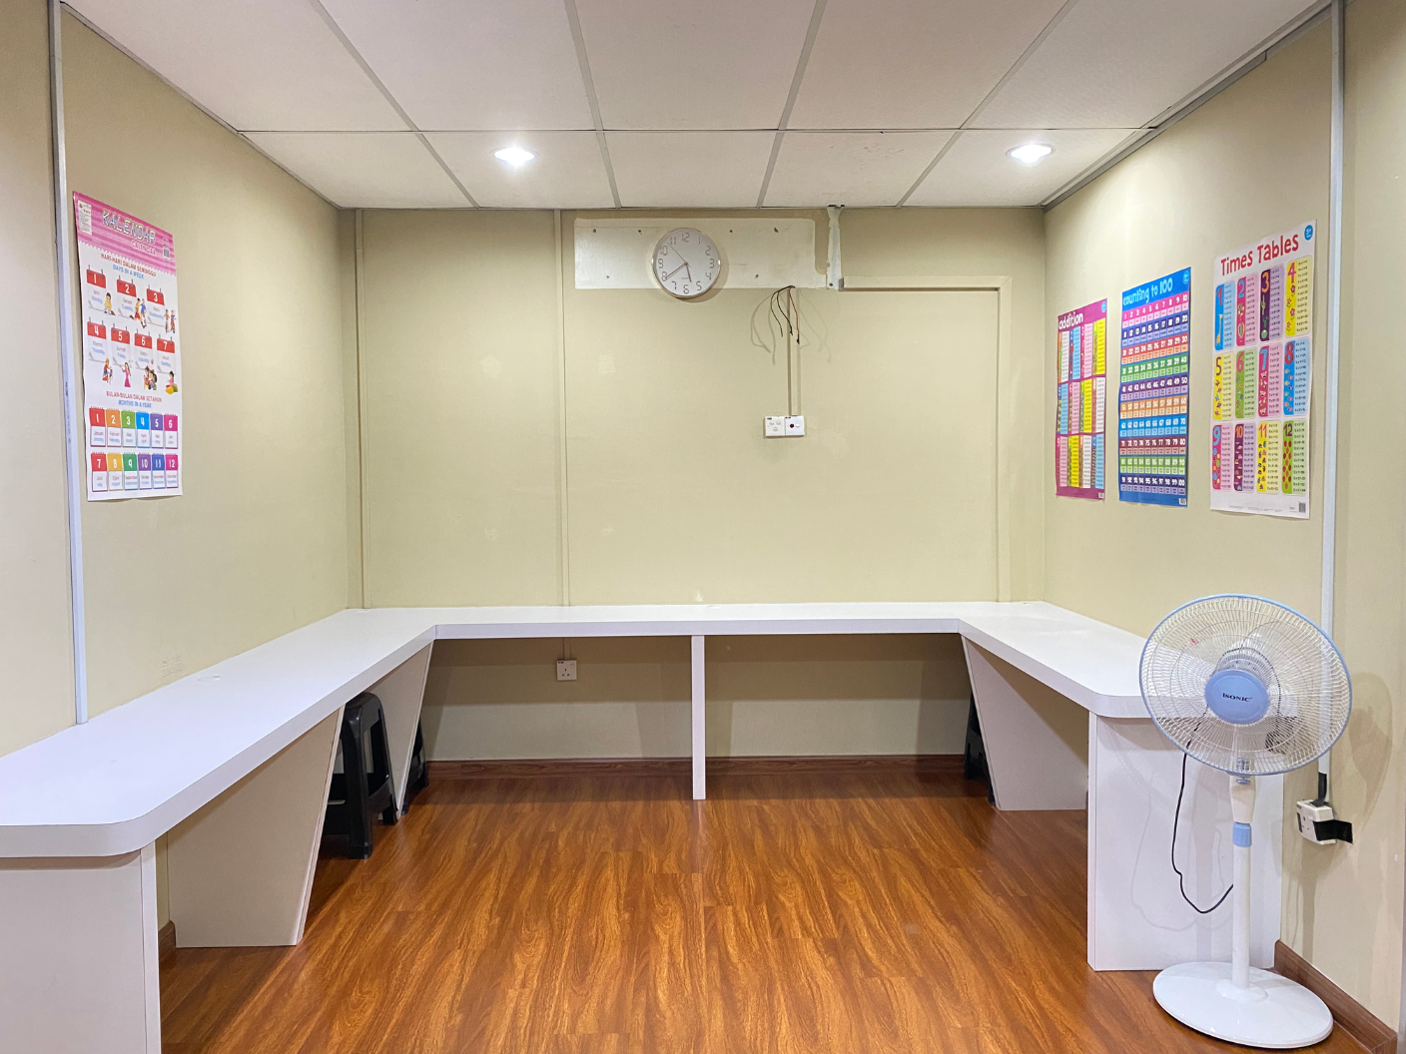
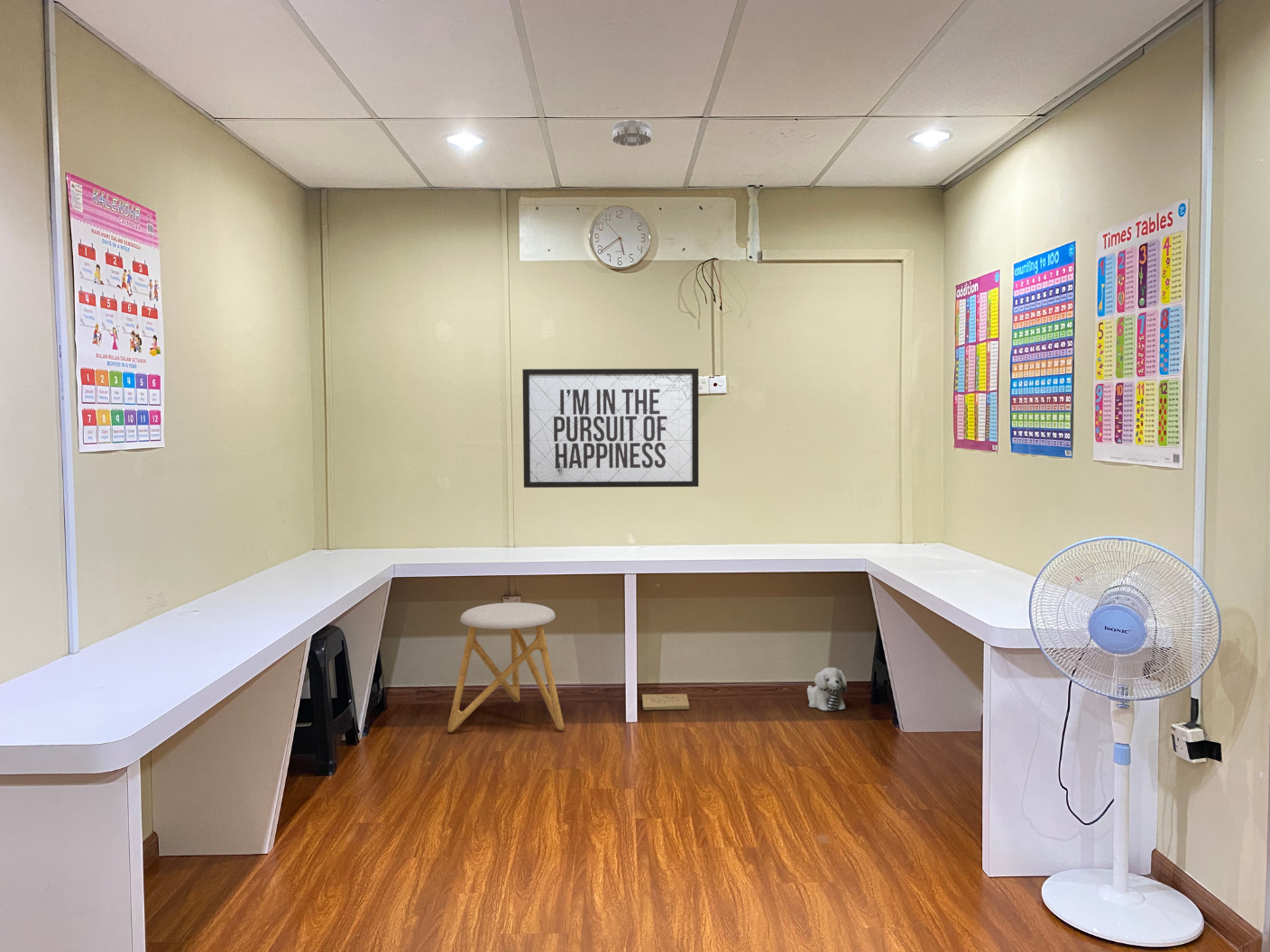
+ box [641,693,690,711]
+ plush toy [806,666,849,712]
+ smoke detector [612,119,652,147]
+ stool [446,601,565,733]
+ mirror [521,368,699,489]
